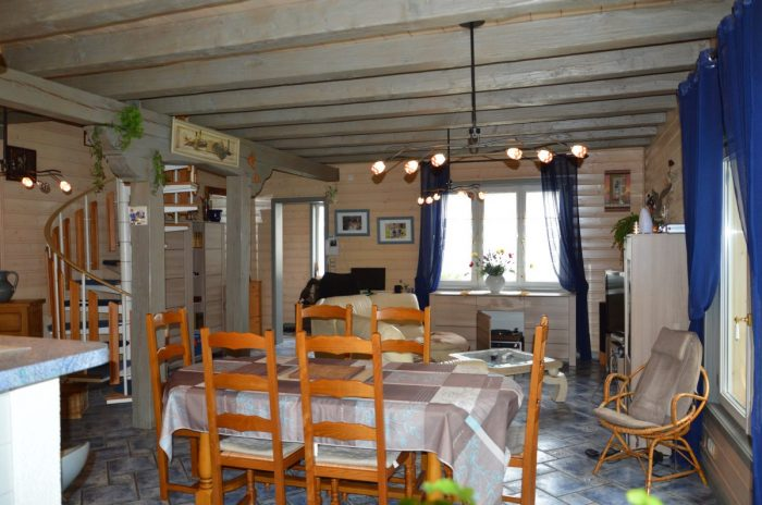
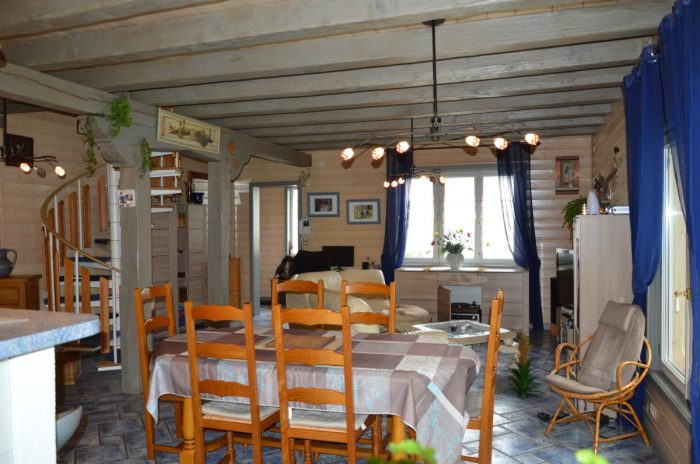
+ indoor plant [501,327,547,399]
